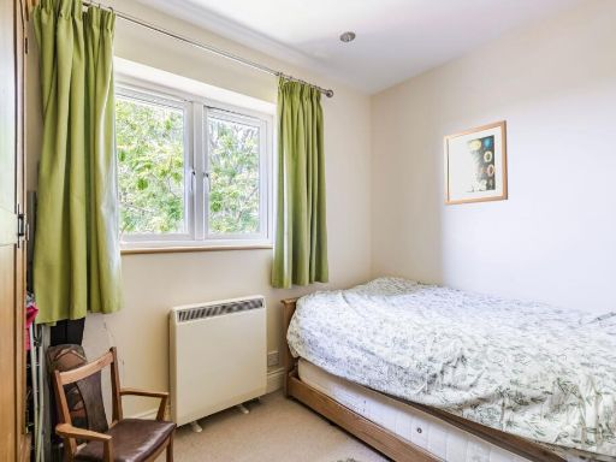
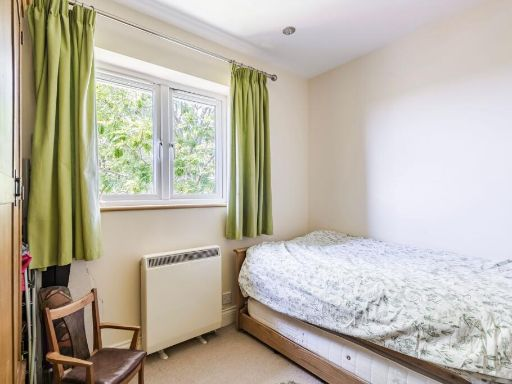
- wall art [443,119,509,206]
